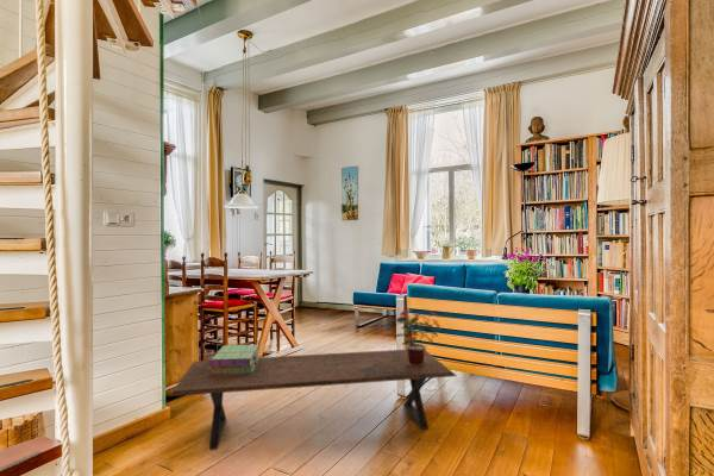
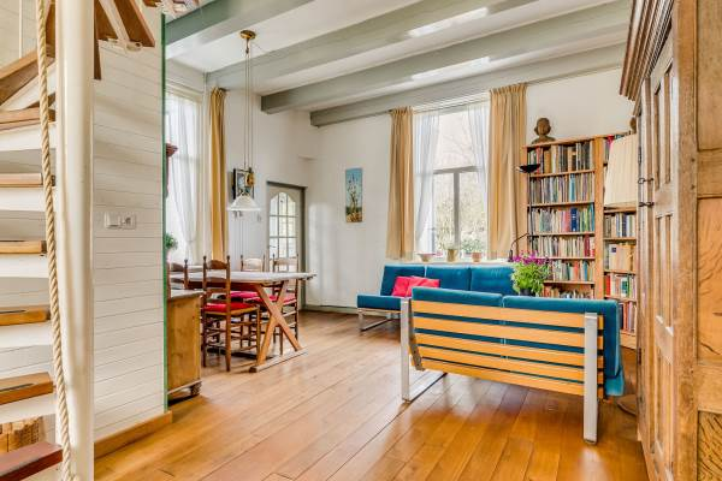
- coffee table [168,349,458,451]
- stack of books [208,344,261,375]
- potted flower [393,309,441,365]
